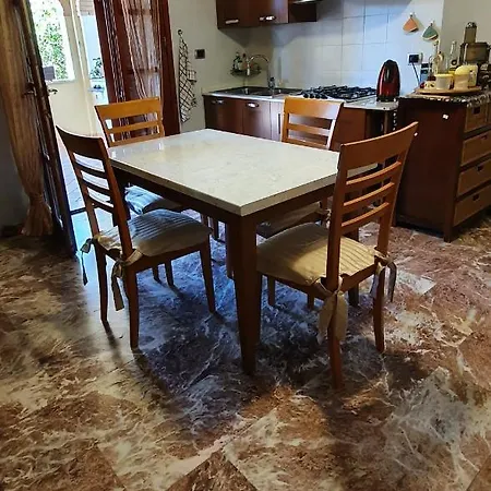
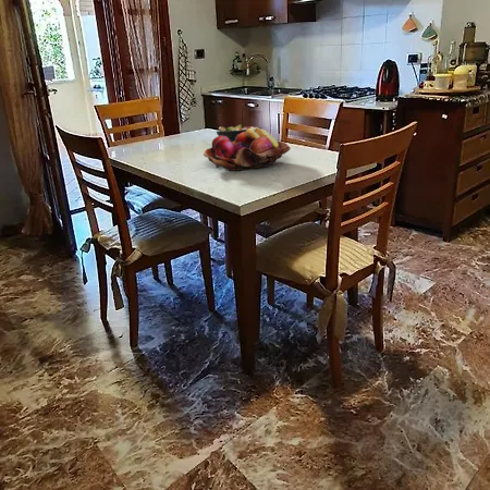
+ fruit basket [203,126,292,171]
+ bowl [216,123,262,143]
